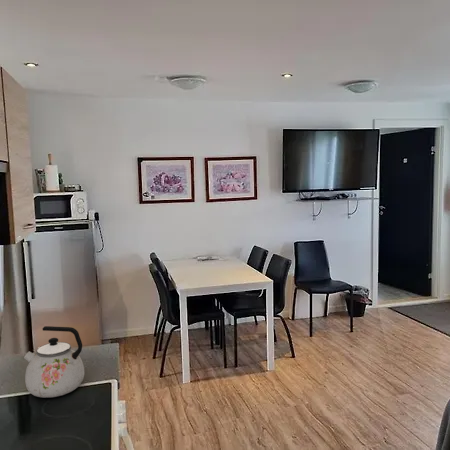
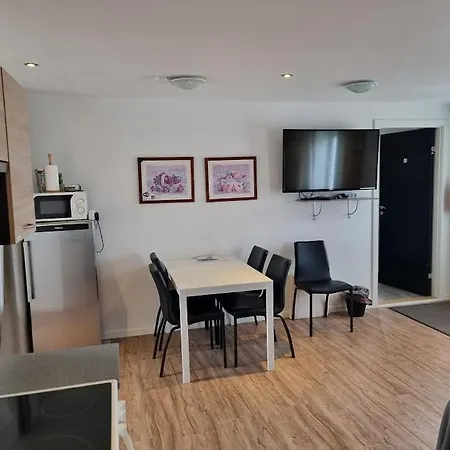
- kettle [23,325,85,399]
